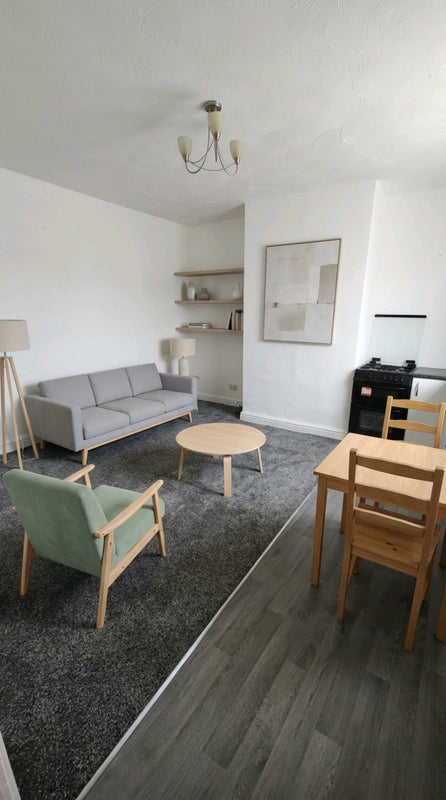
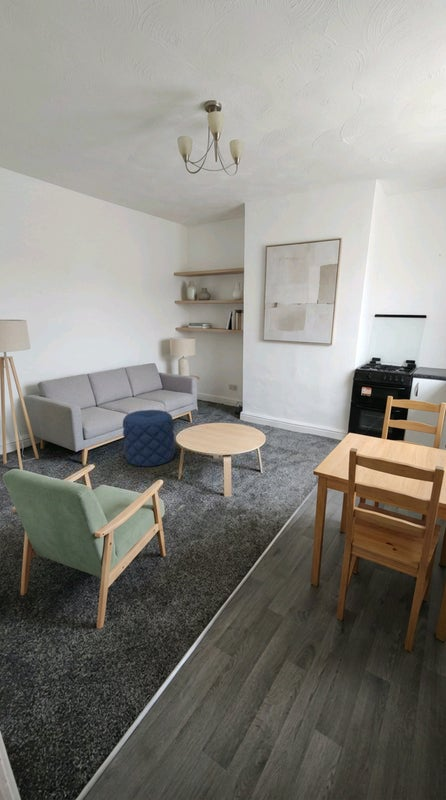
+ pouf [122,409,176,467]
